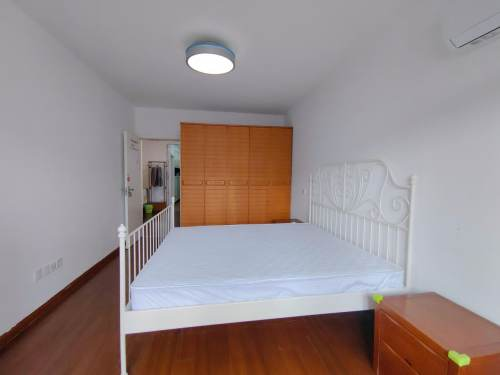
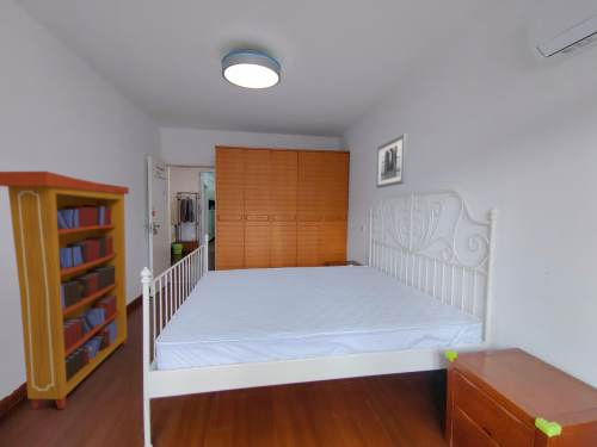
+ bookcase [0,170,130,410]
+ wall art [375,132,408,190]
